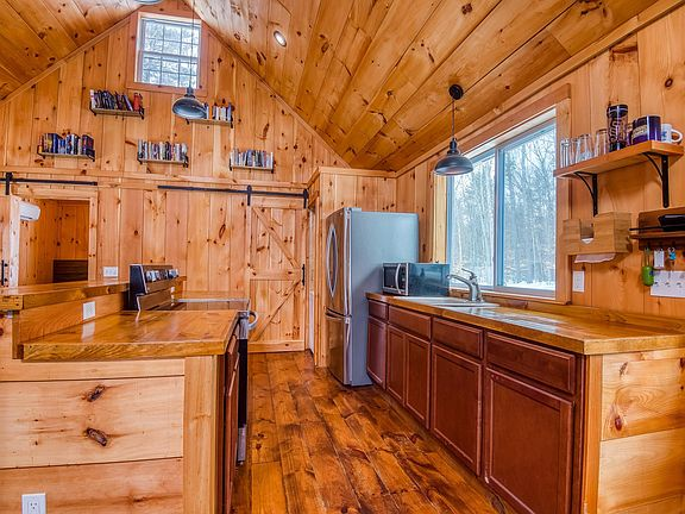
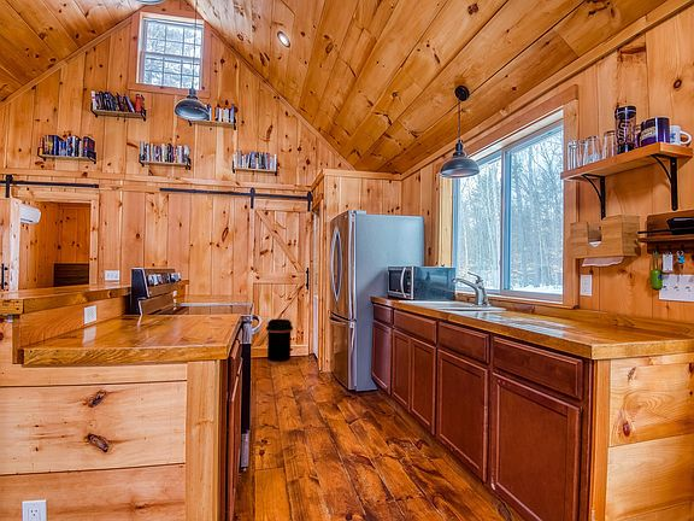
+ trash can [265,318,294,365]
